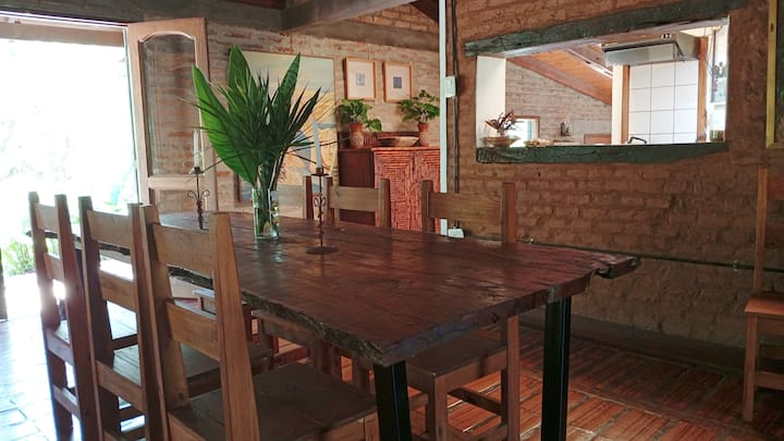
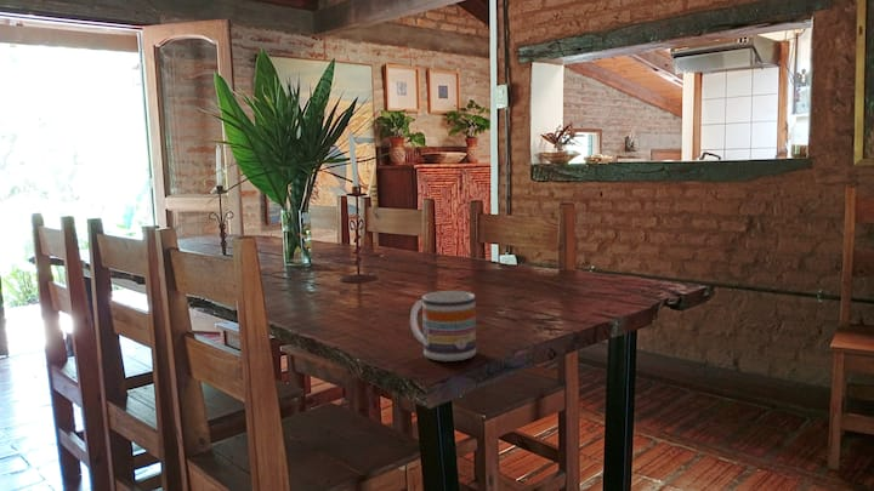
+ mug [409,290,477,362]
